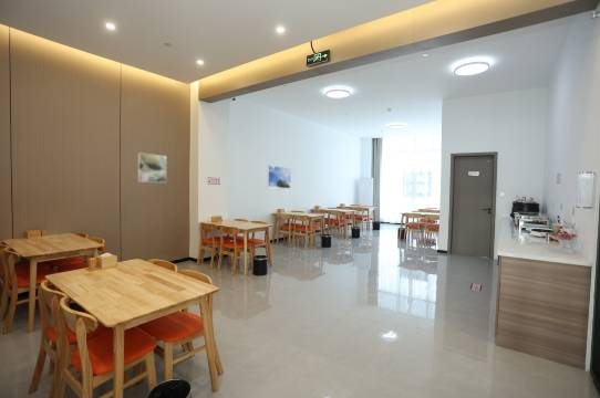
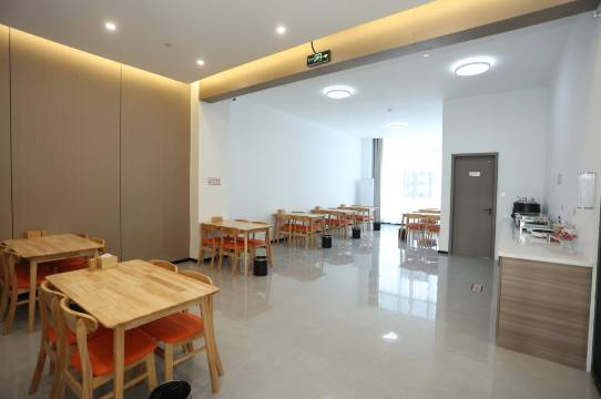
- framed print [137,151,167,184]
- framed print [267,165,292,191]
